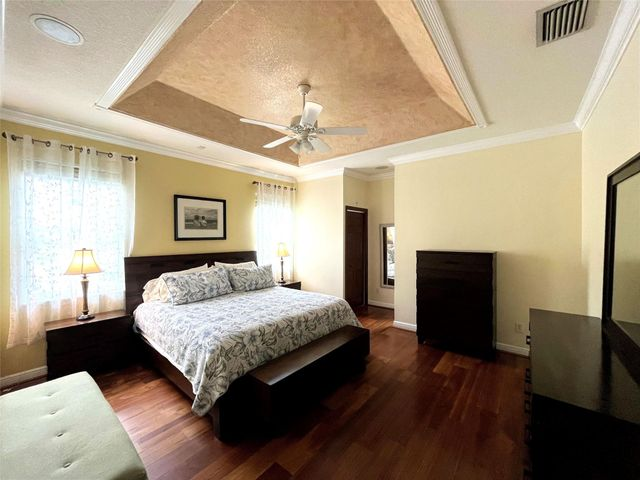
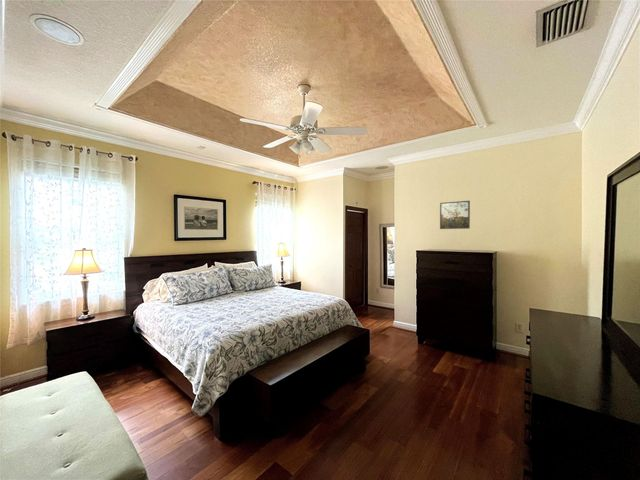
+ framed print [439,200,471,230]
